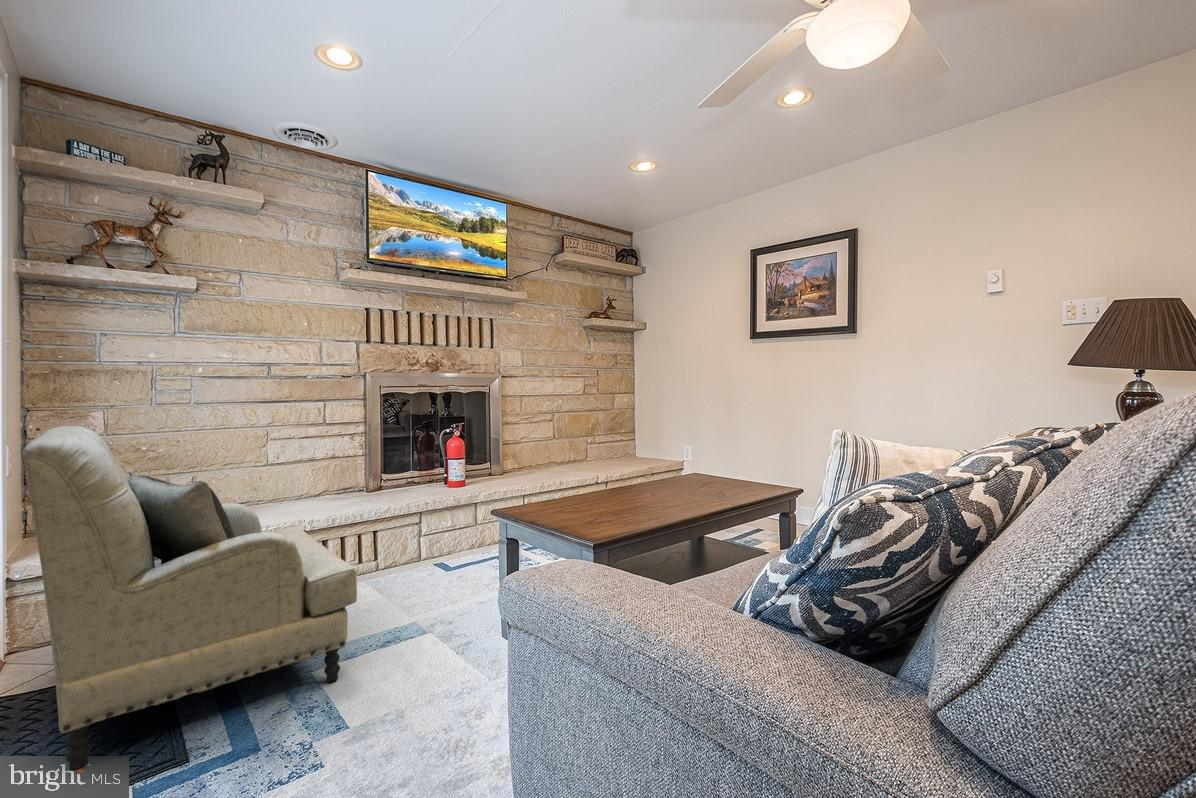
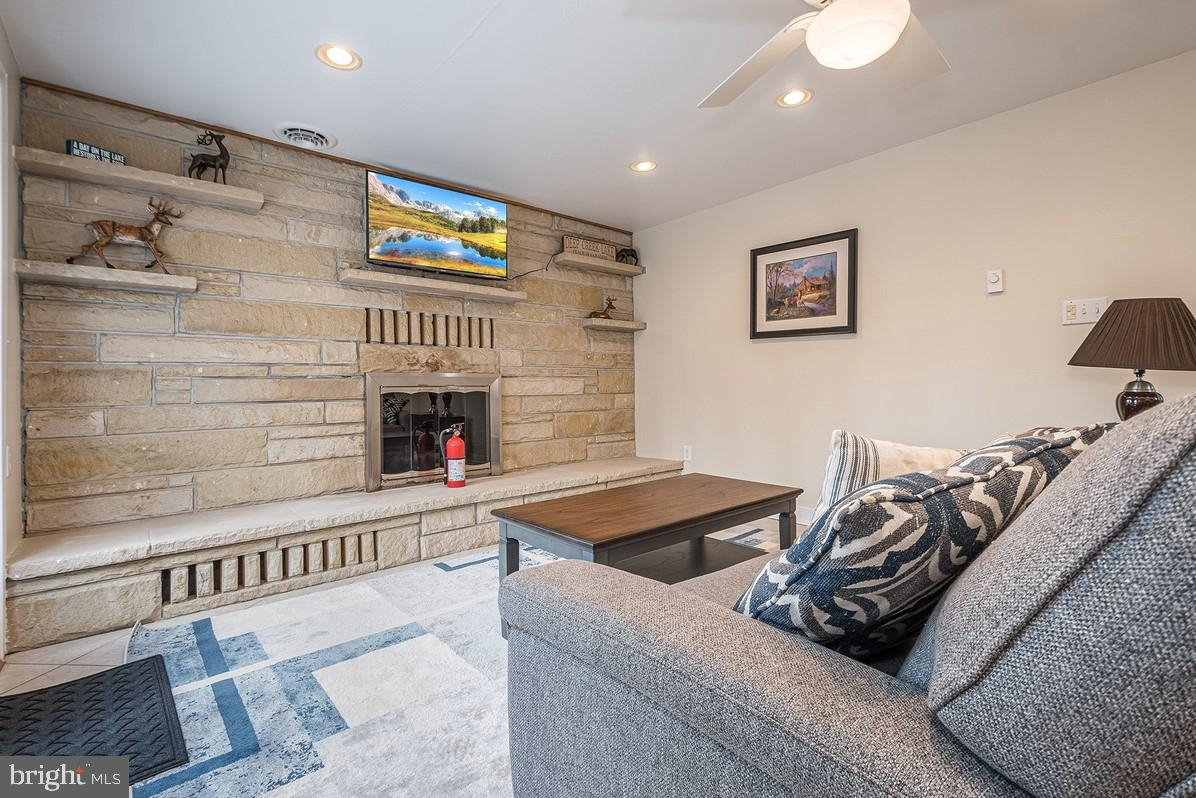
- armchair [22,425,358,772]
